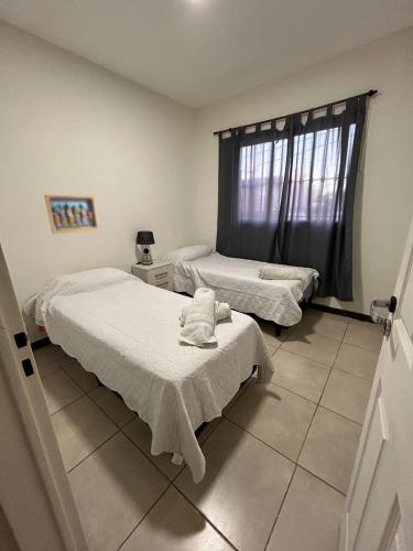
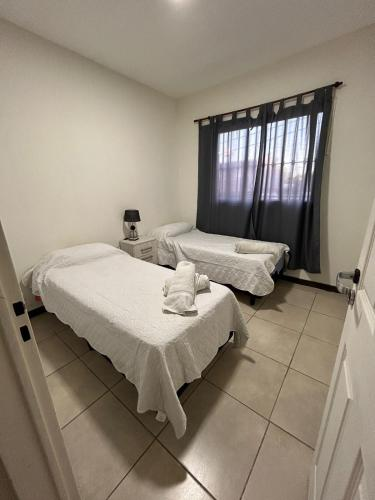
- relief panel [43,194,100,235]
